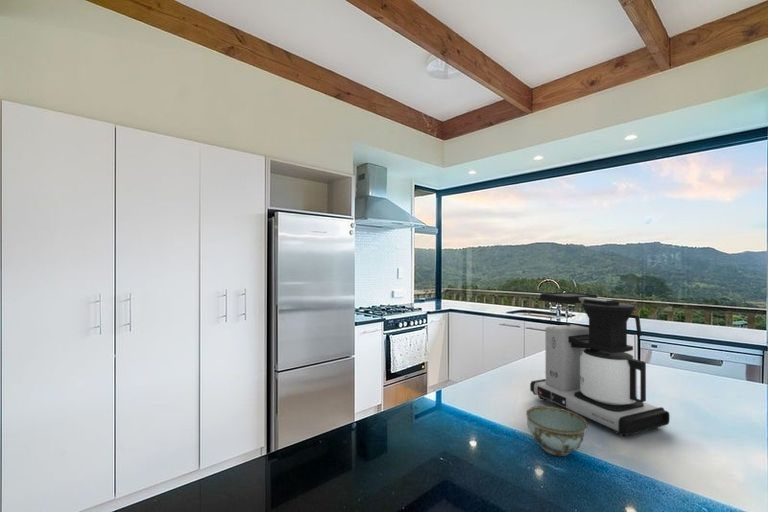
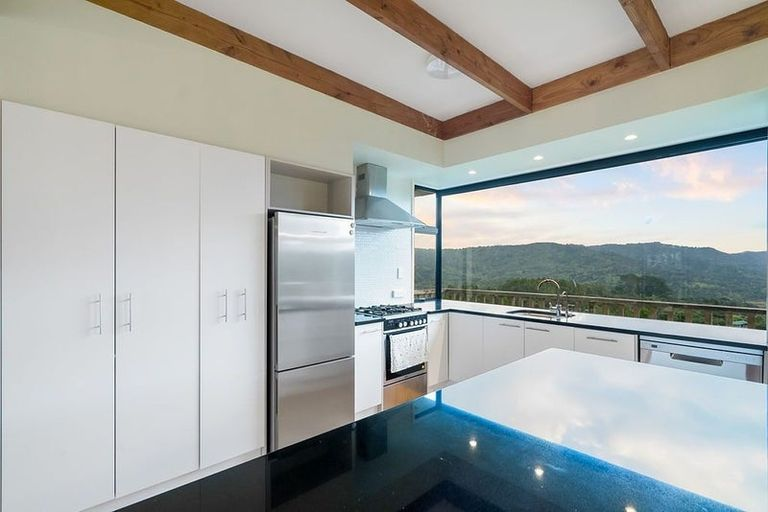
- coffee maker [529,291,671,437]
- bowl [525,405,589,457]
